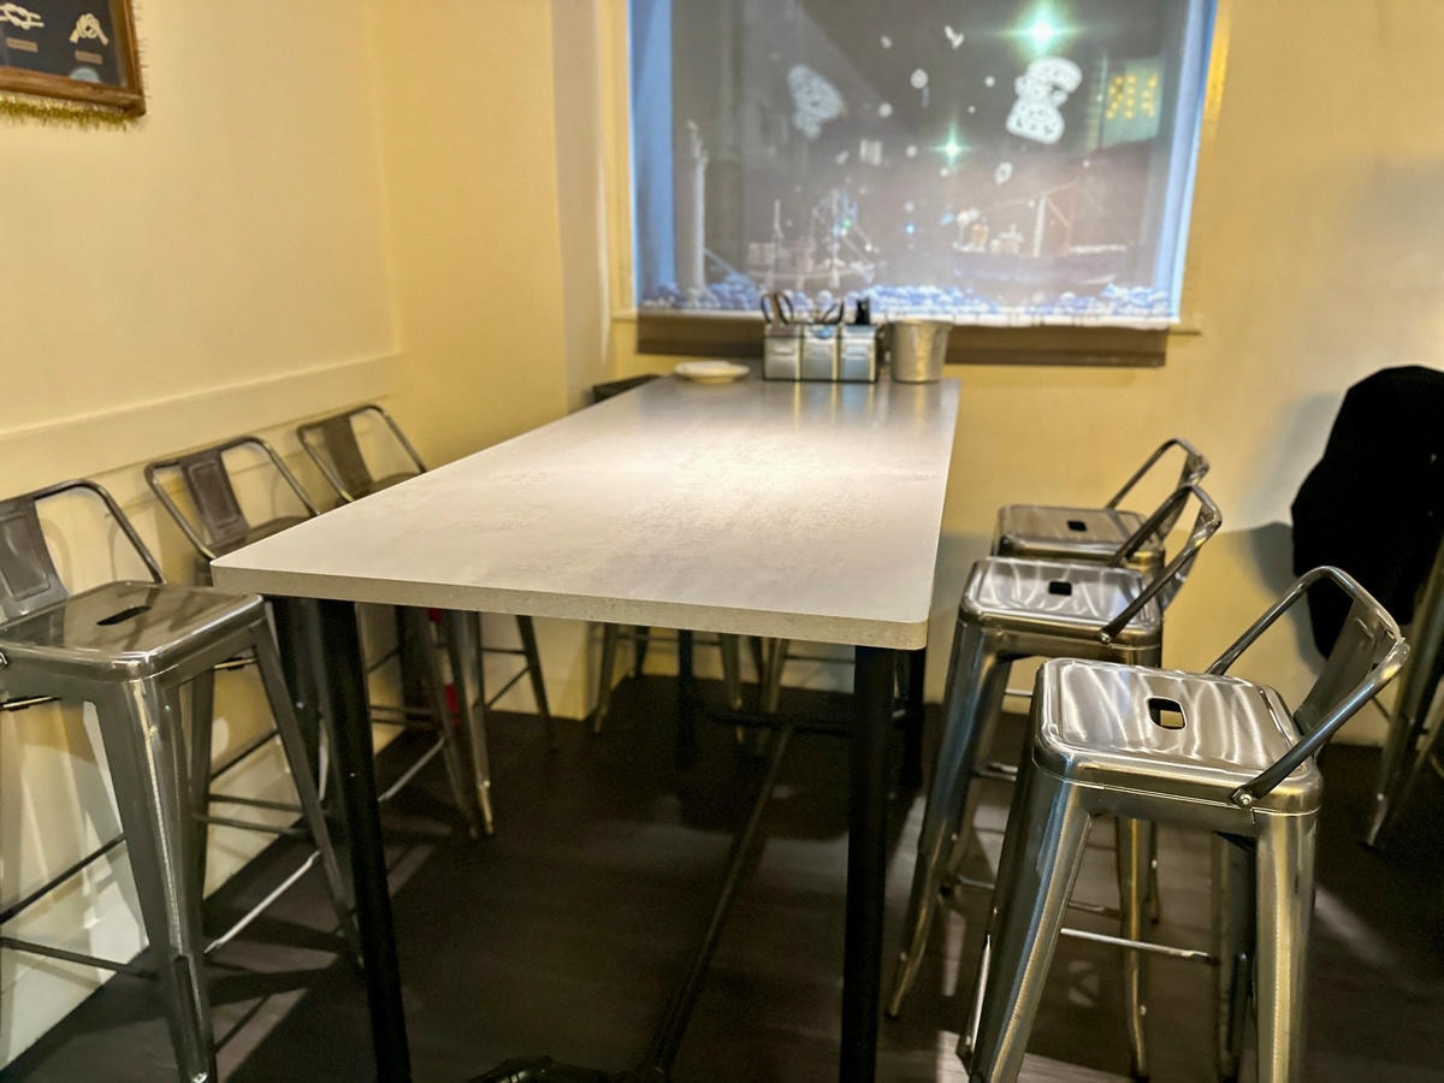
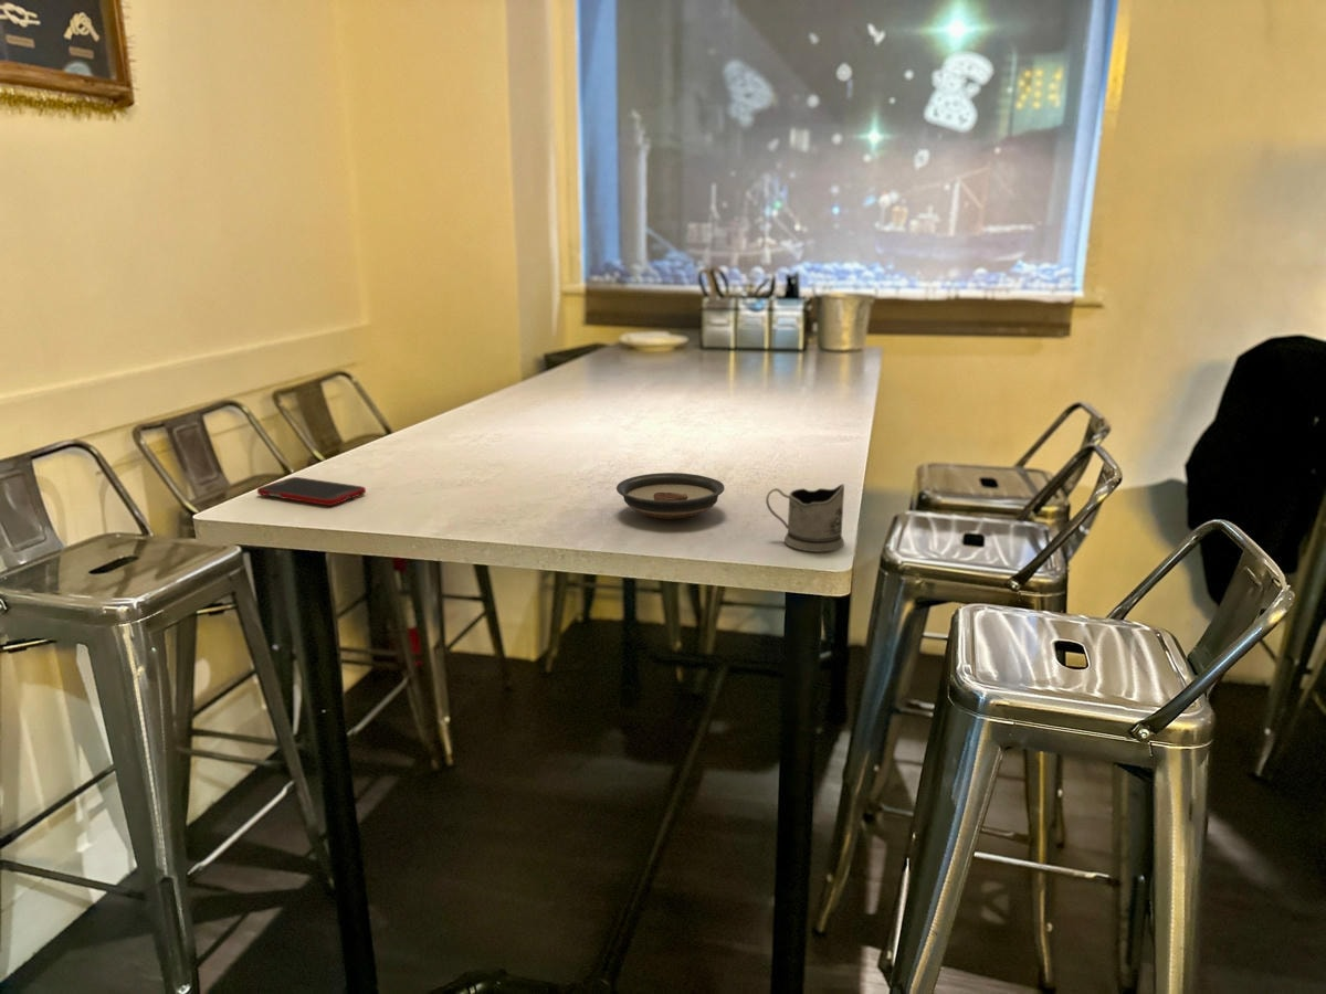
+ saucer [615,472,726,520]
+ tea glass holder [765,483,845,553]
+ cell phone [256,476,367,507]
